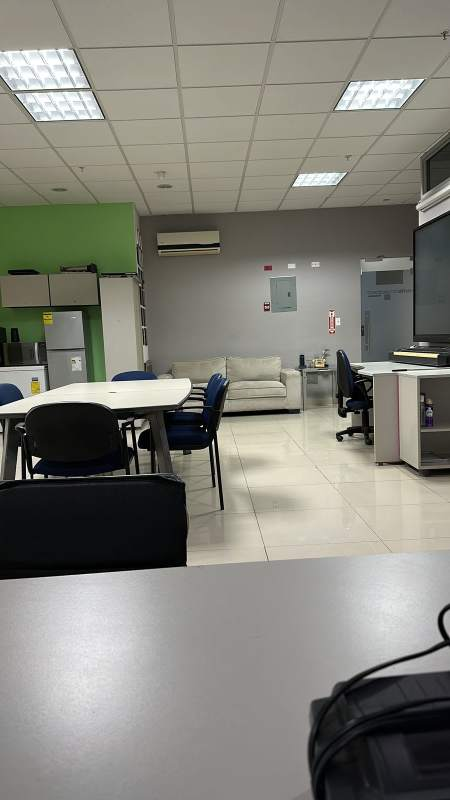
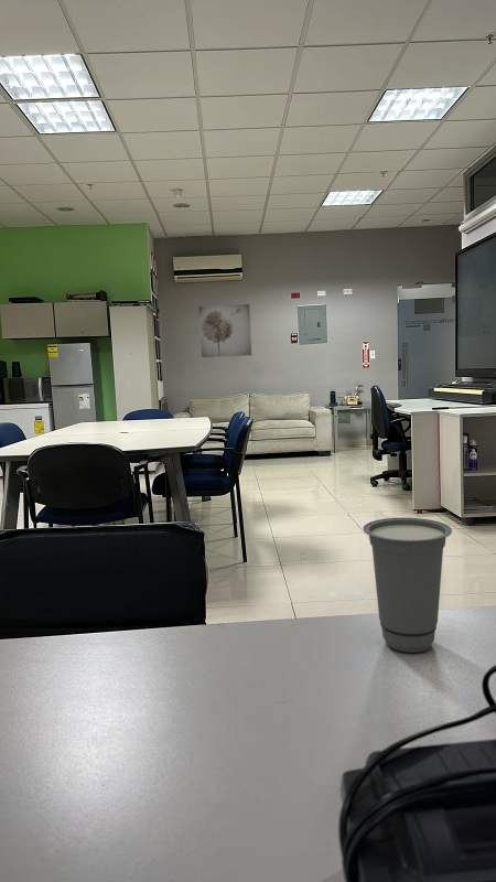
+ wall art [197,303,252,358]
+ cup [363,517,453,654]
